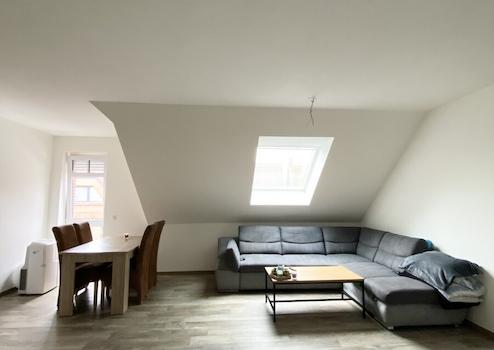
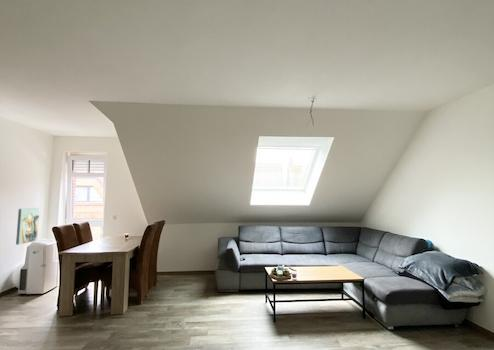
+ wall art [15,207,40,246]
